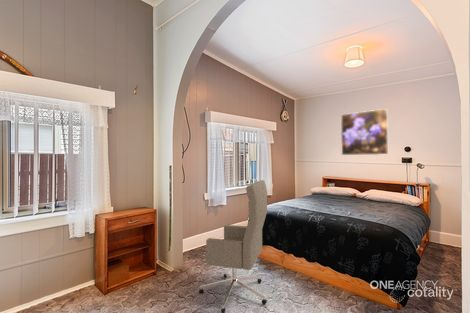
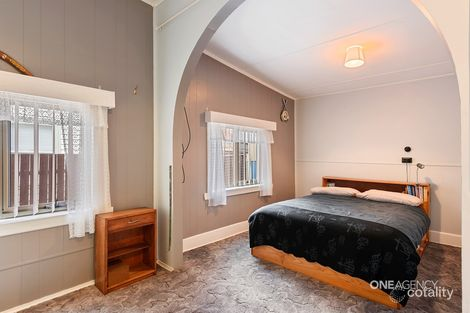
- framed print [340,108,389,156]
- office chair [198,179,268,313]
